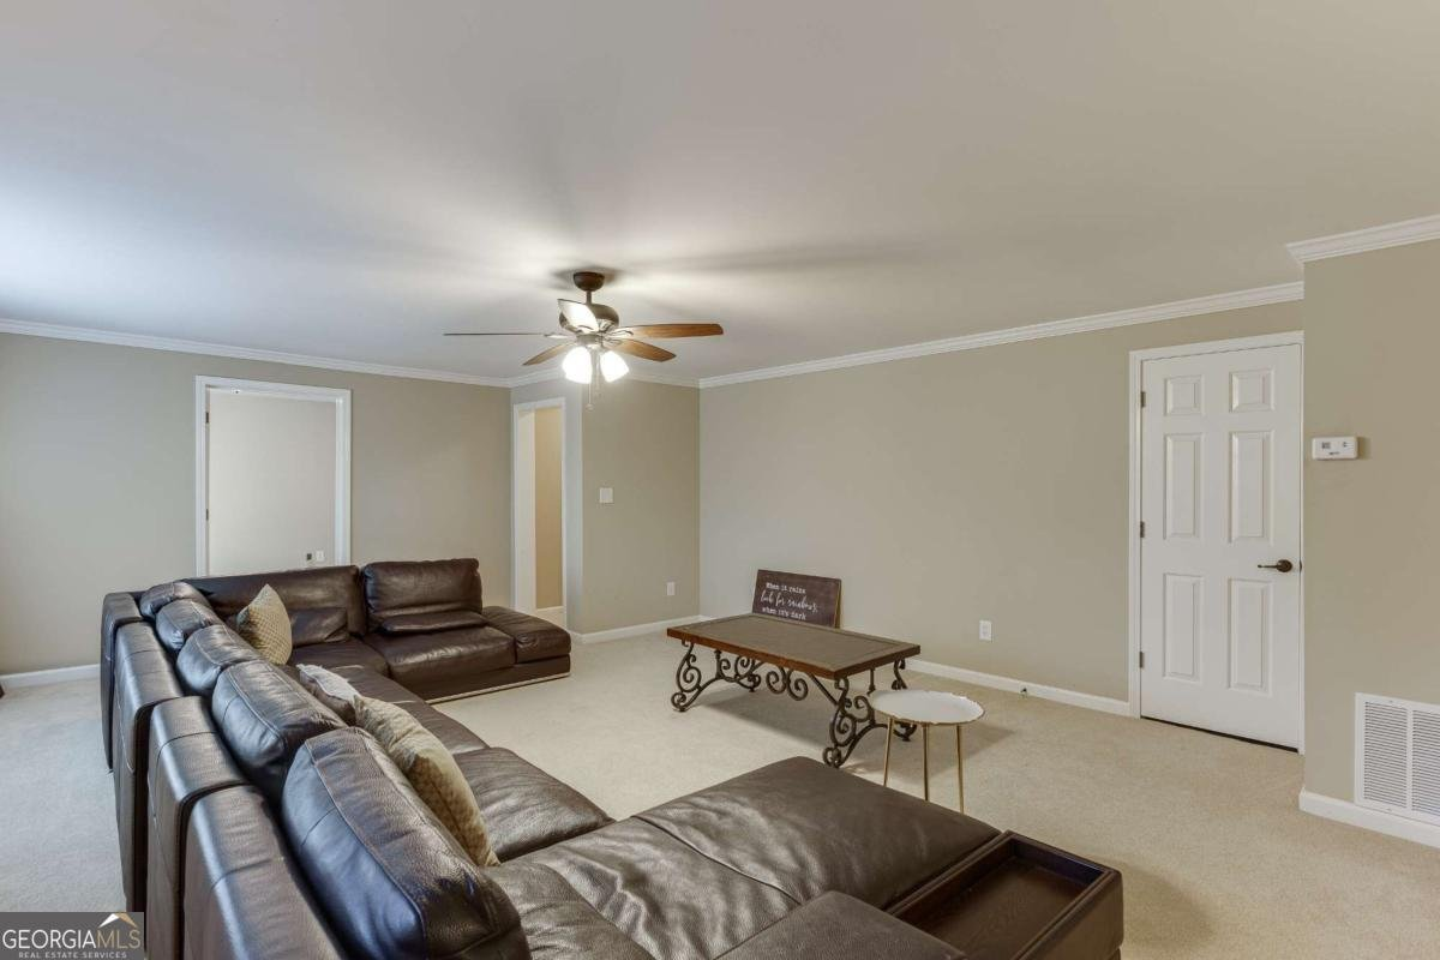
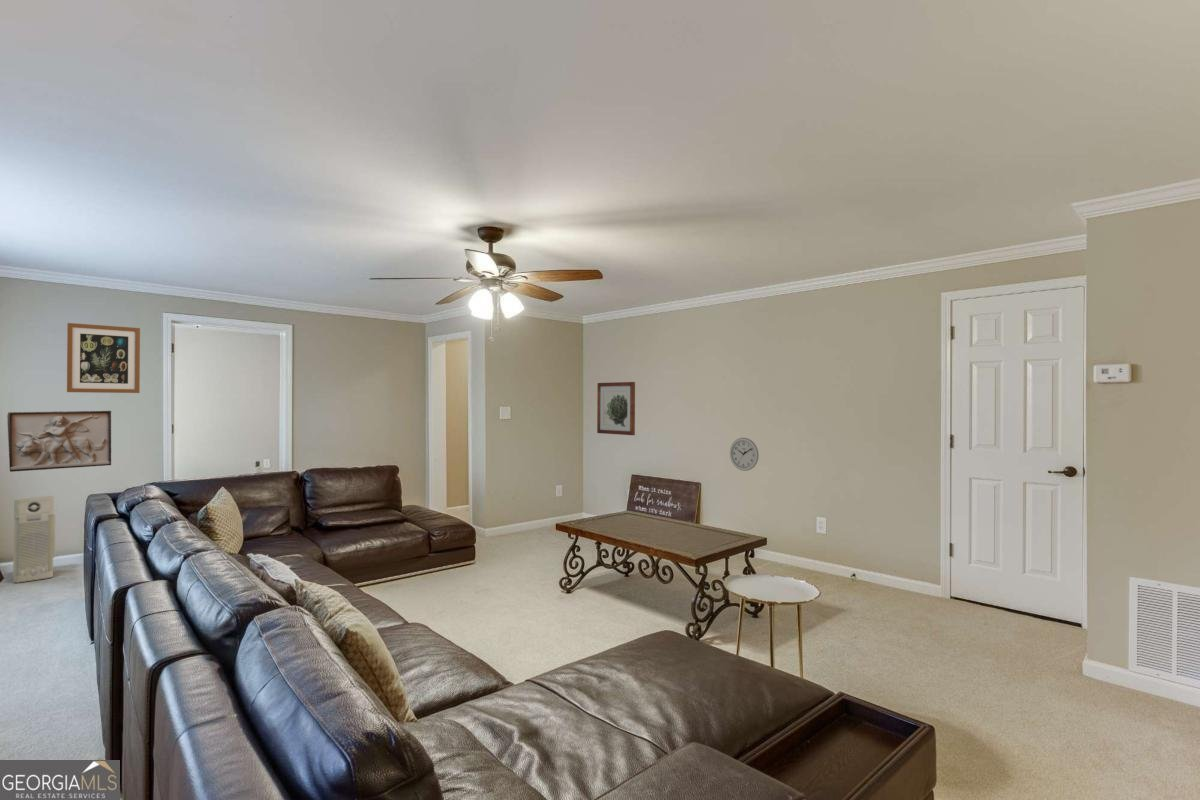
+ wall art [596,381,636,436]
+ wall clock [729,437,760,472]
+ wall art [66,322,141,394]
+ air purifier [12,495,56,584]
+ wall relief [6,410,112,473]
